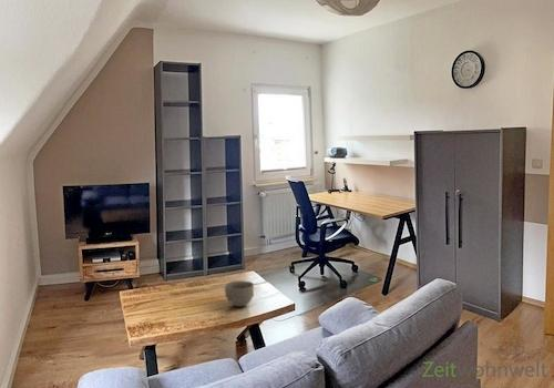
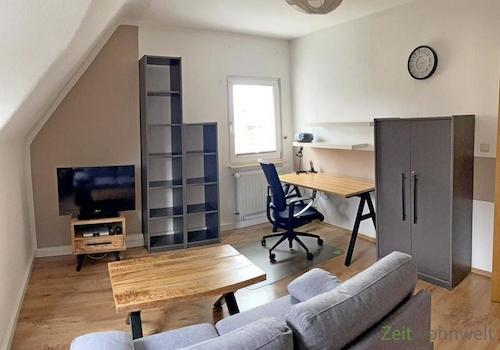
- bowl [223,279,255,308]
